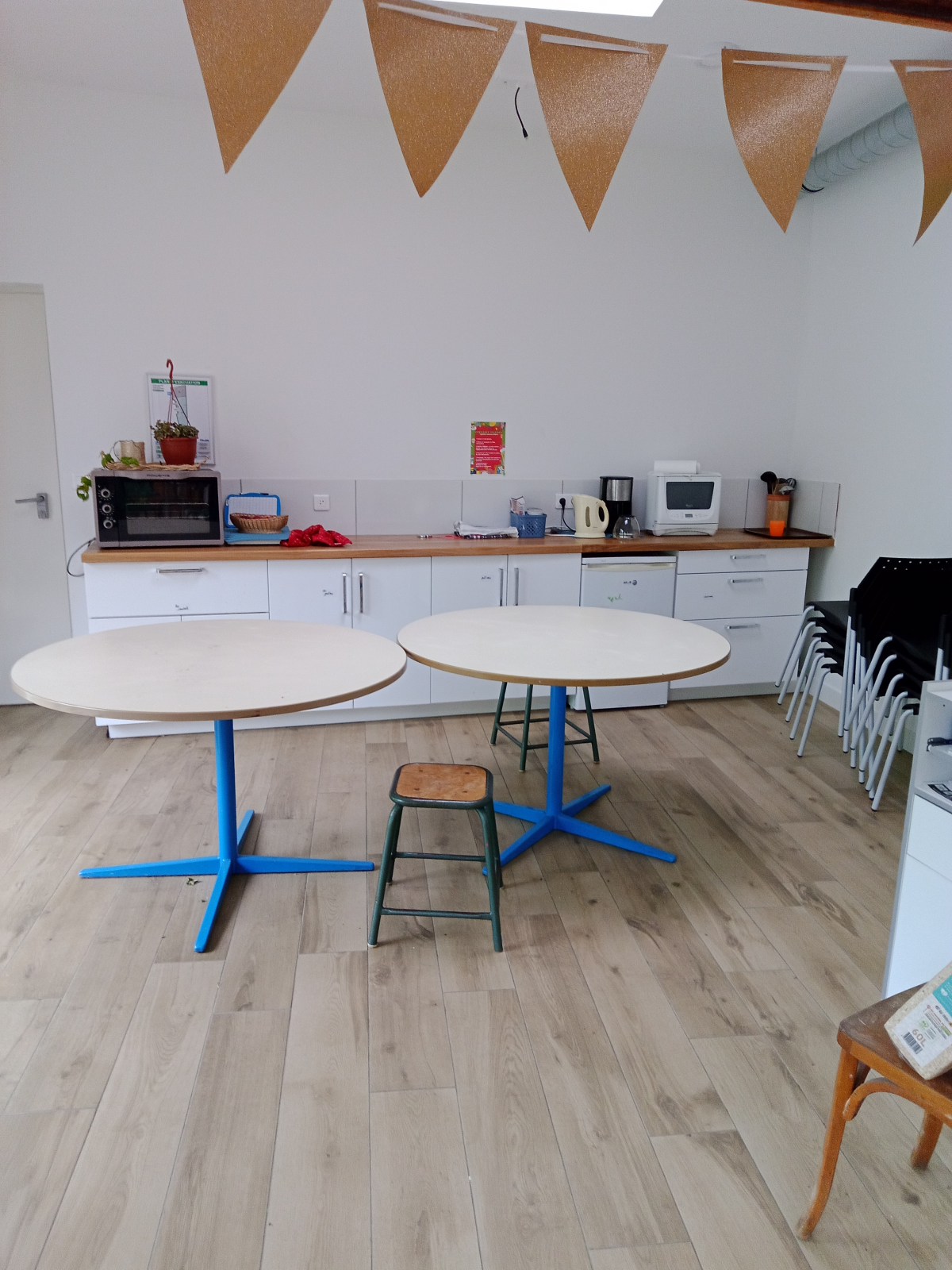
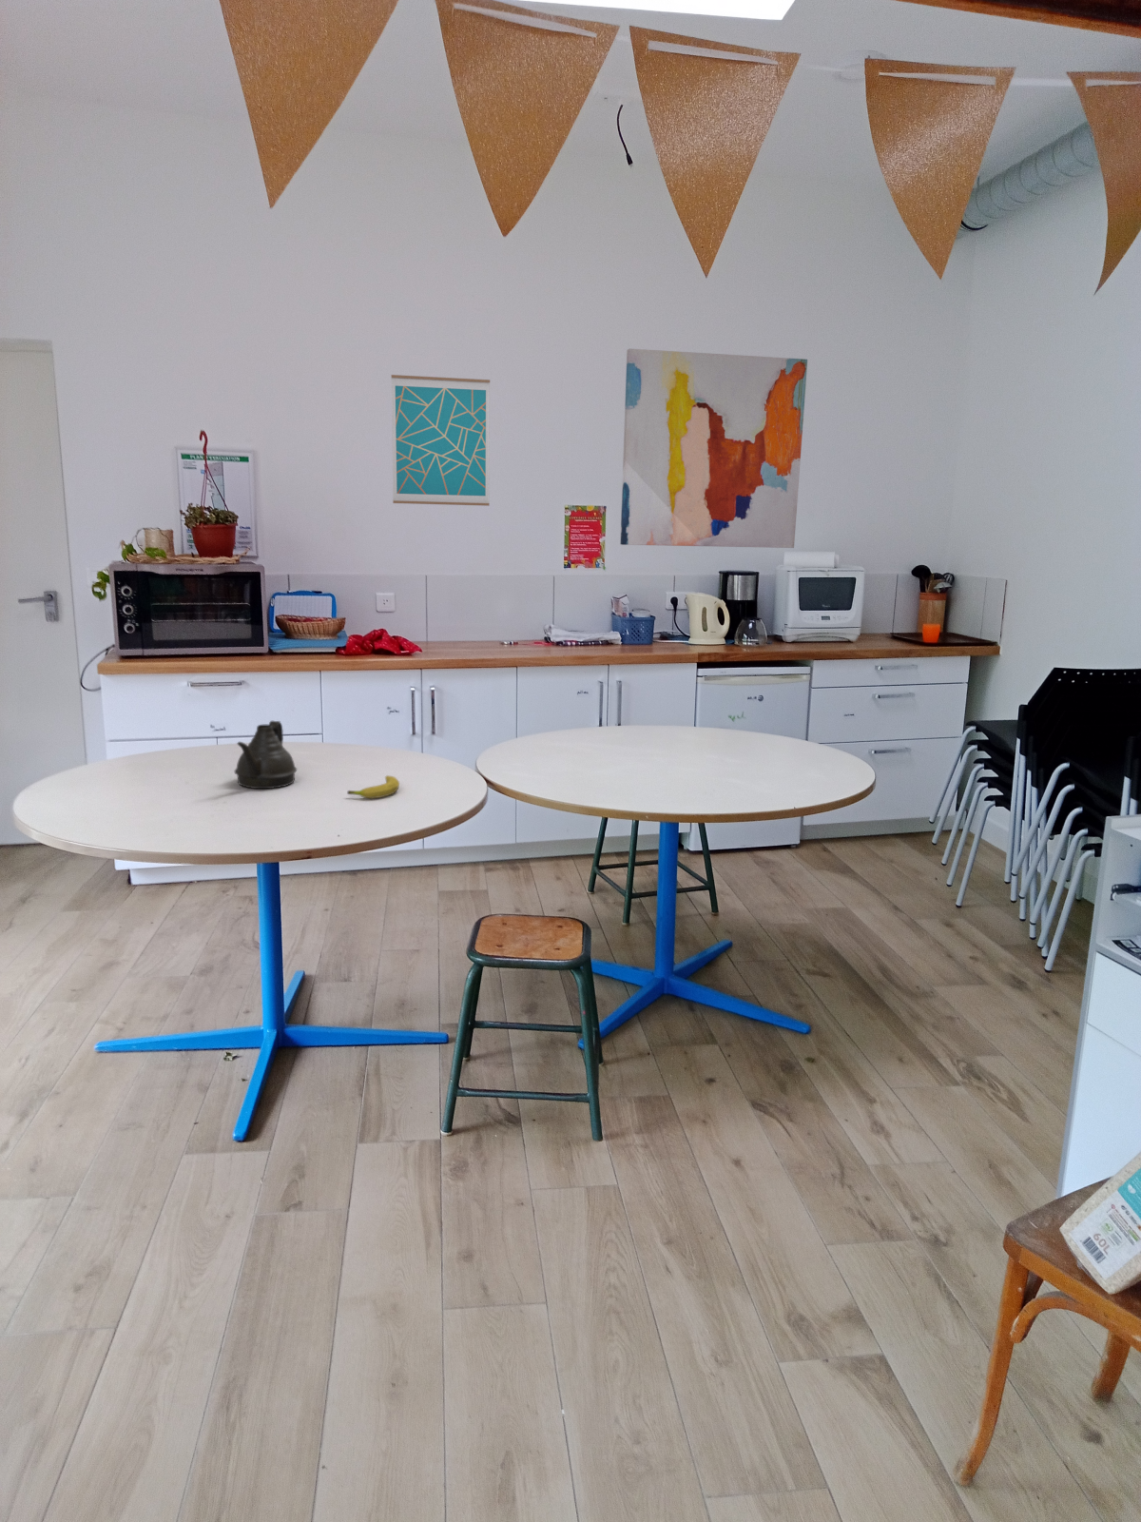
+ teapot [234,720,297,790]
+ wall art [618,349,808,549]
+ fruit [346,774,400,799]
+ wall art [391,374,490,507]
